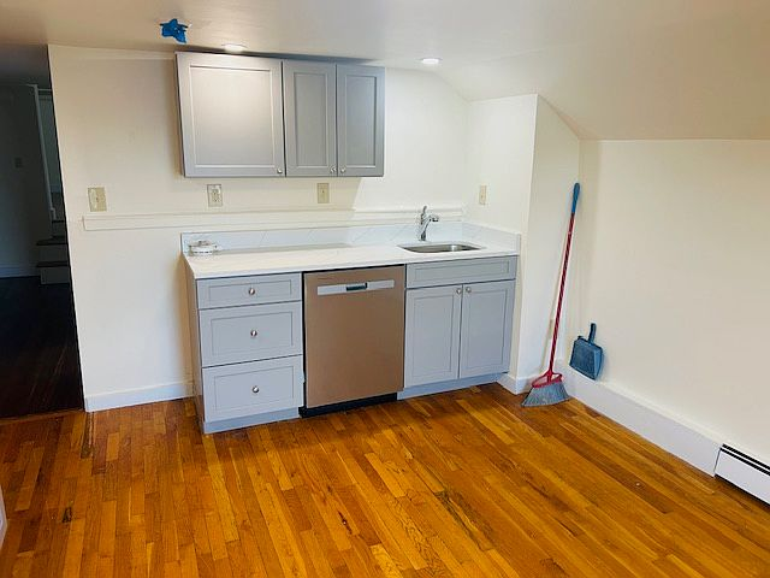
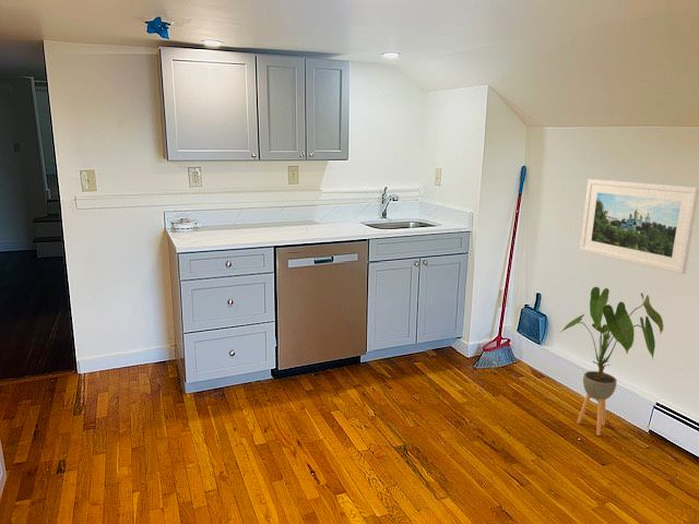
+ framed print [579,178,699,275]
+ house plant [558,286,664,437]
